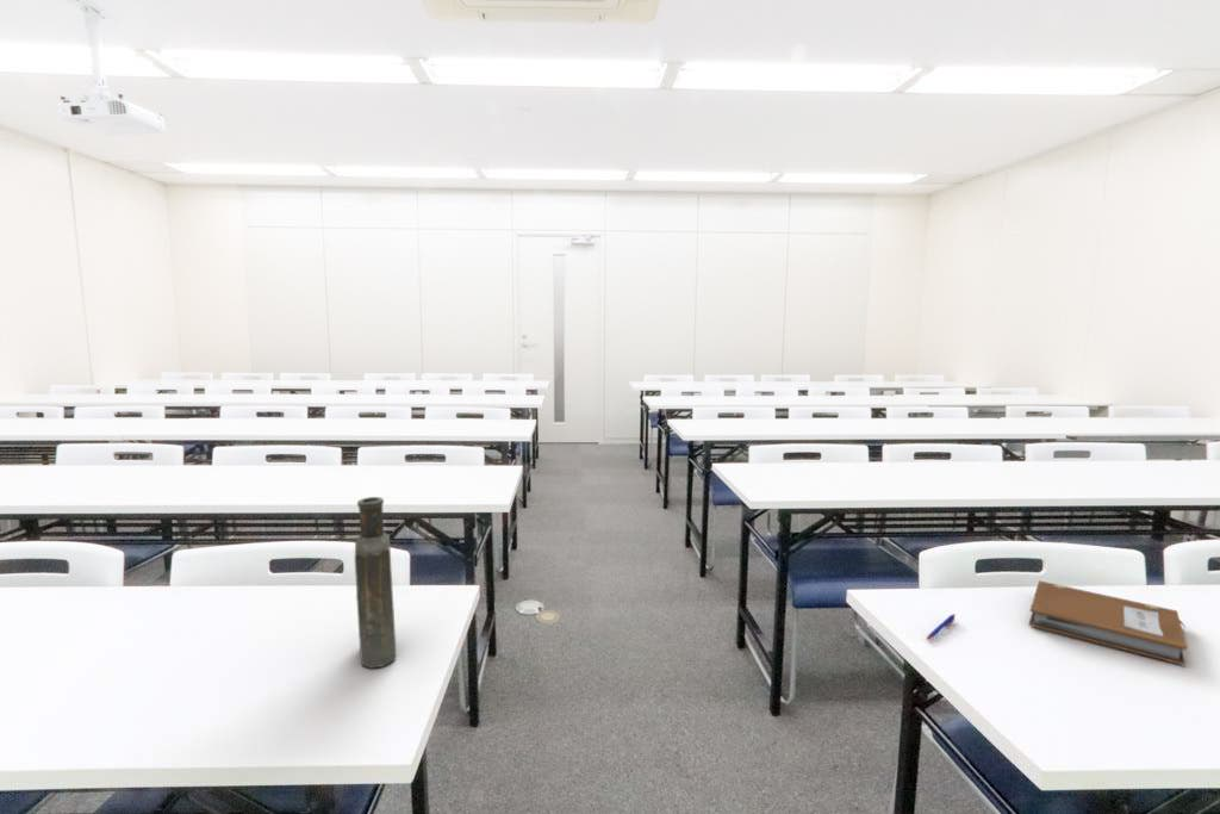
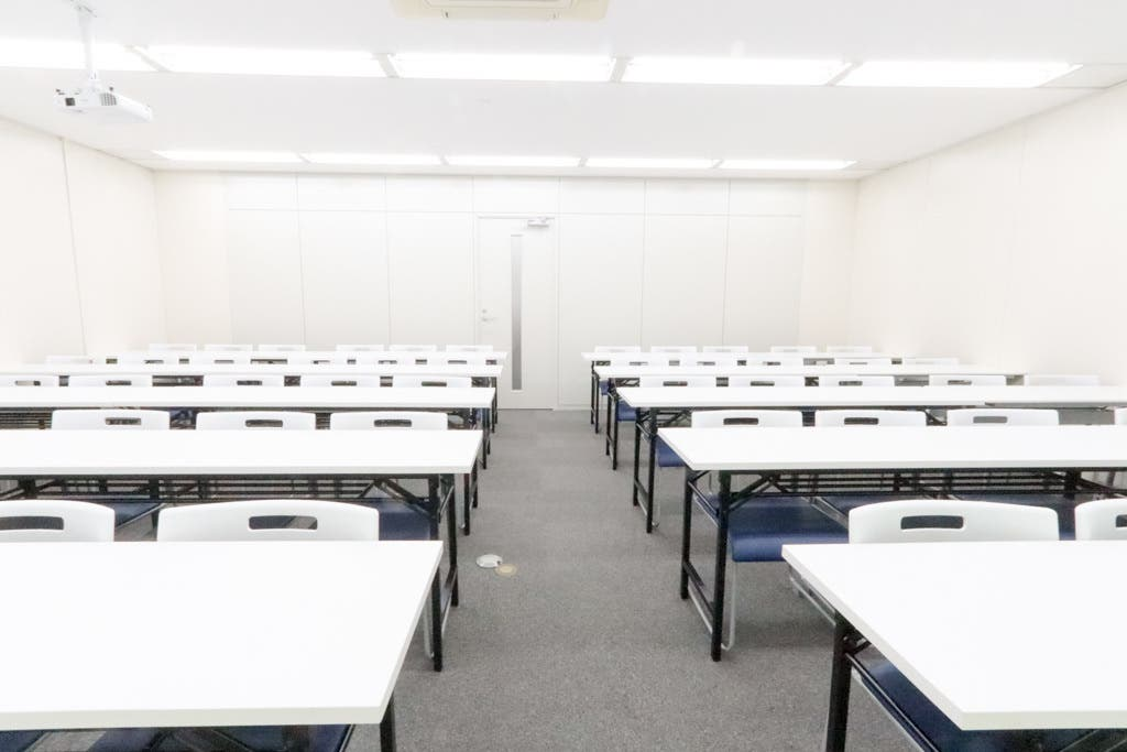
- bottle [354,496,397,670]
- notebook [1027,579,1189,666]
- pen [926,613,957,641]
